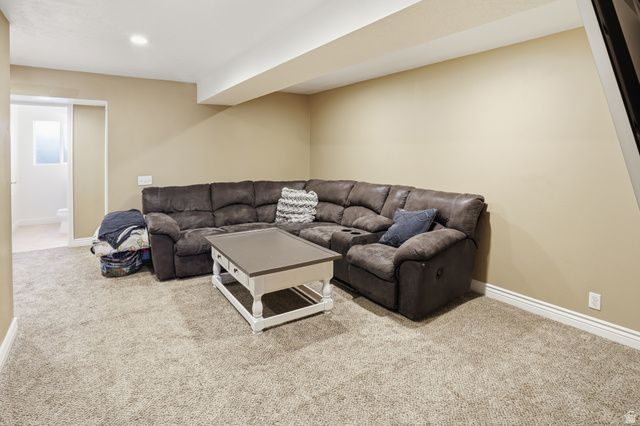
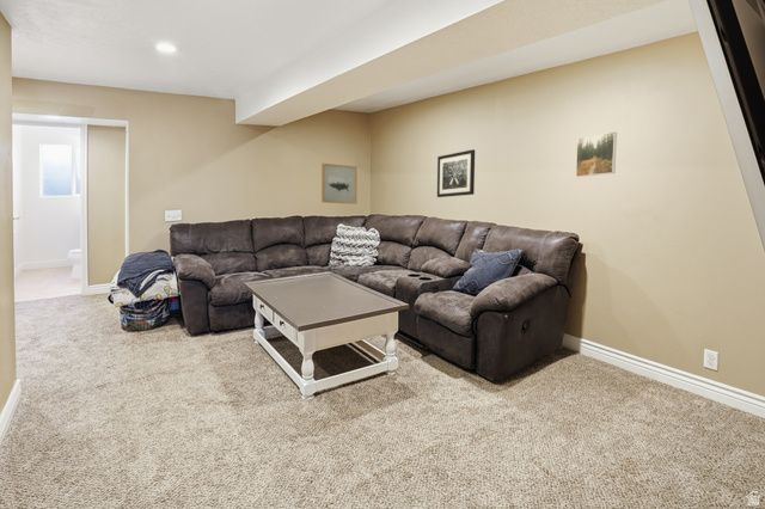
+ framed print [575,130,618,178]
+ wall art [436,148,476,198]
+ wall art [320,162,359,206]
